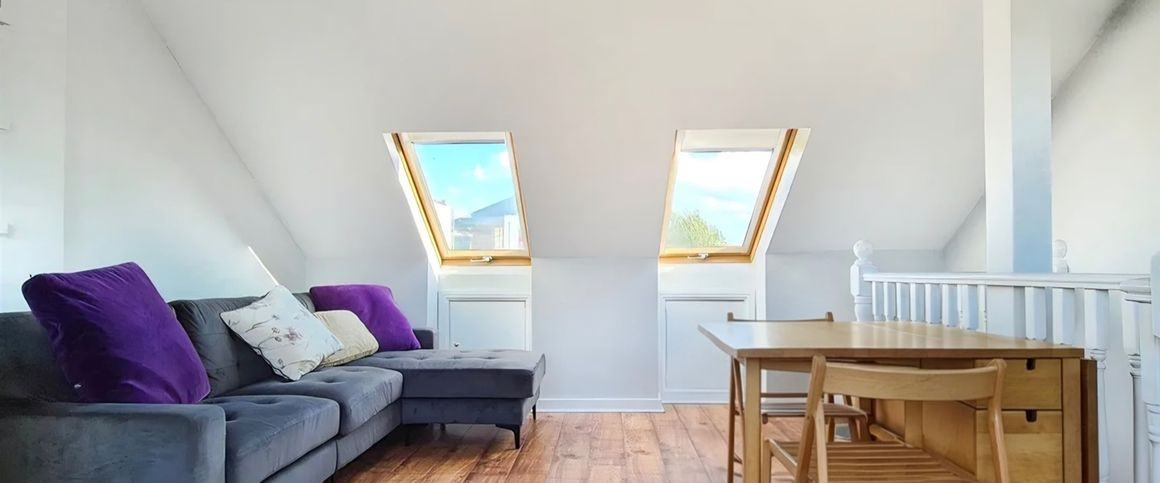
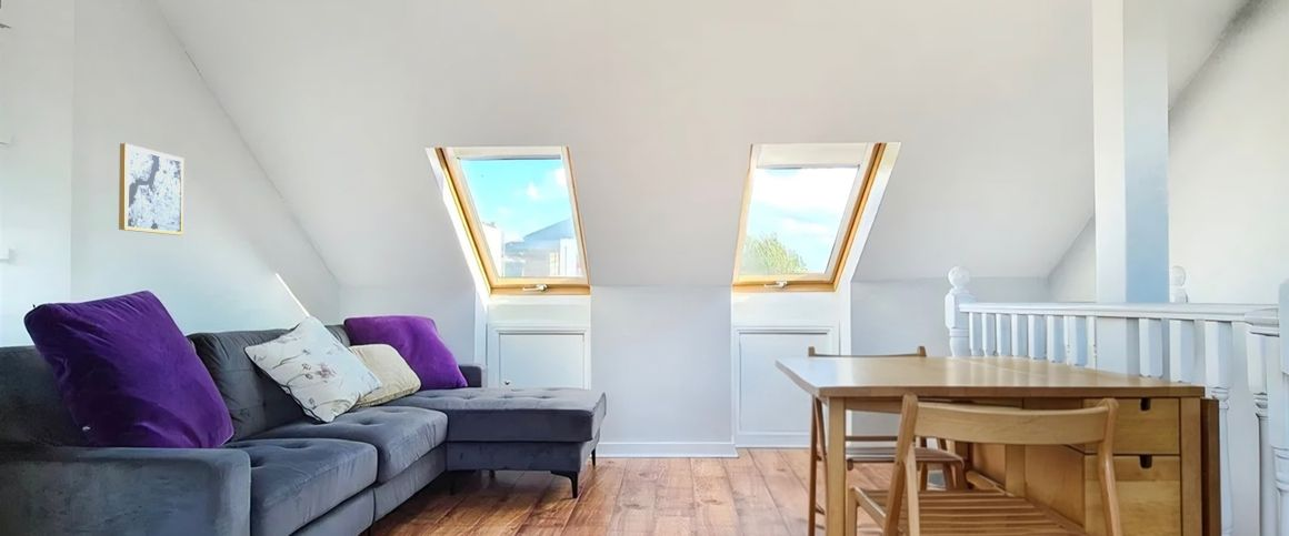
+ wall art [118,142,184,236]
